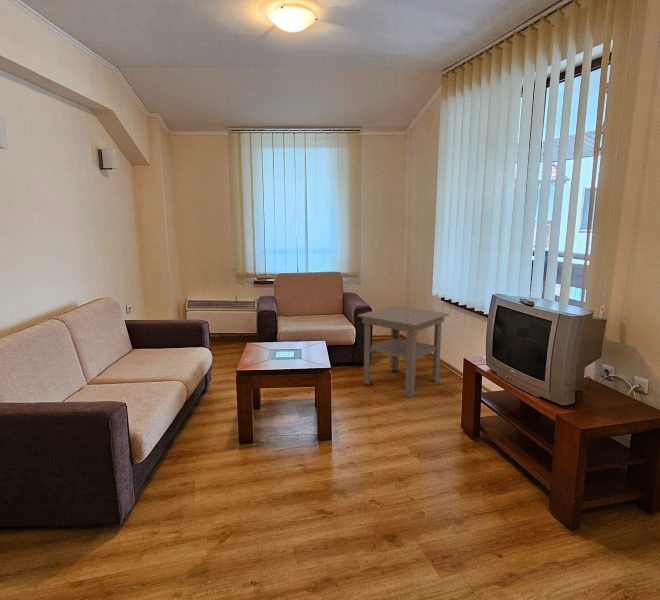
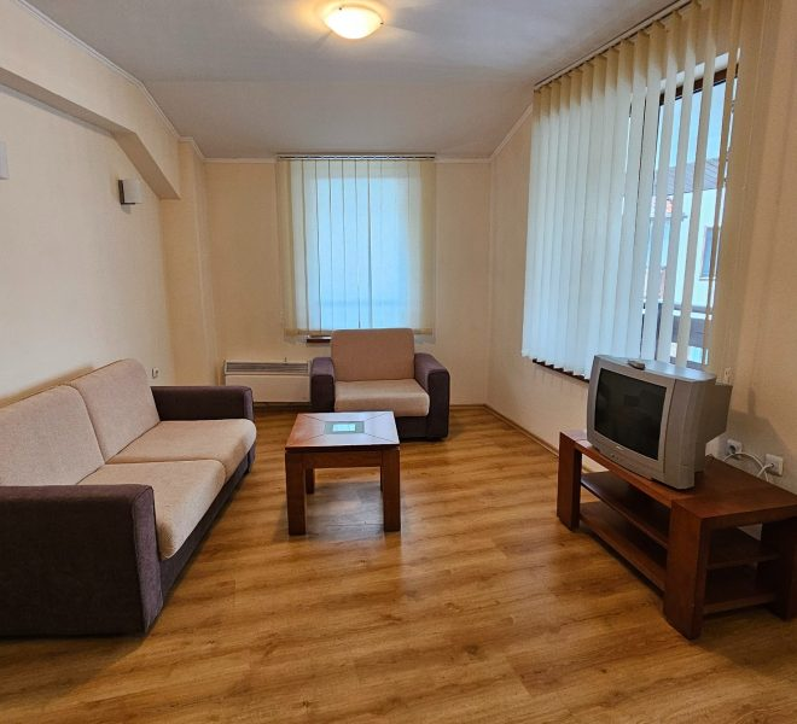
- side table [357,305,450,398]
